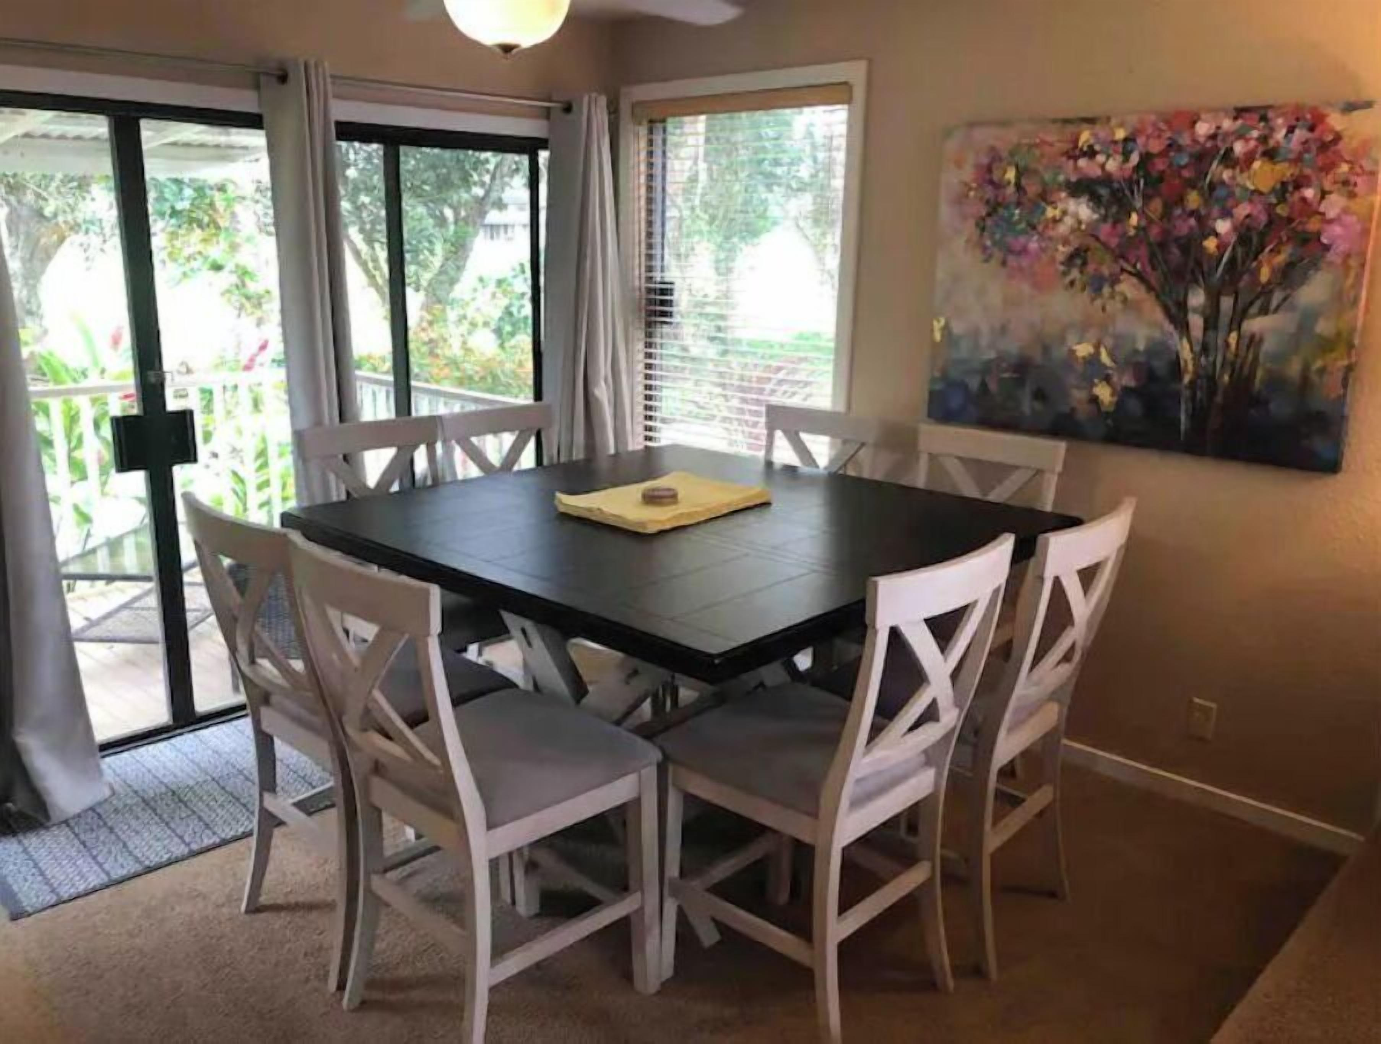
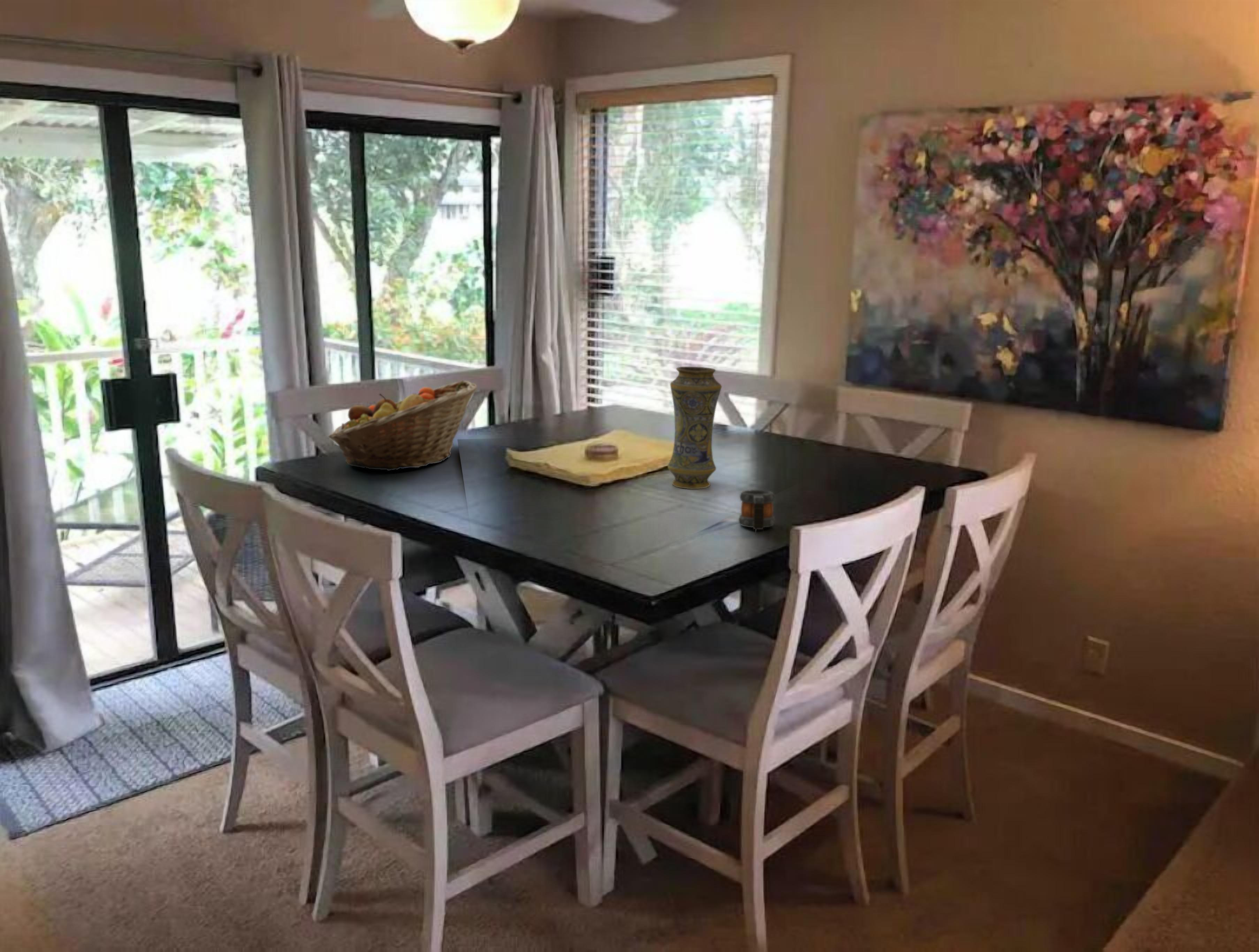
+ mug [738,490,776,536]
+ fruit basket [328,380,478,471]
+ vase [667,366,722,490]
